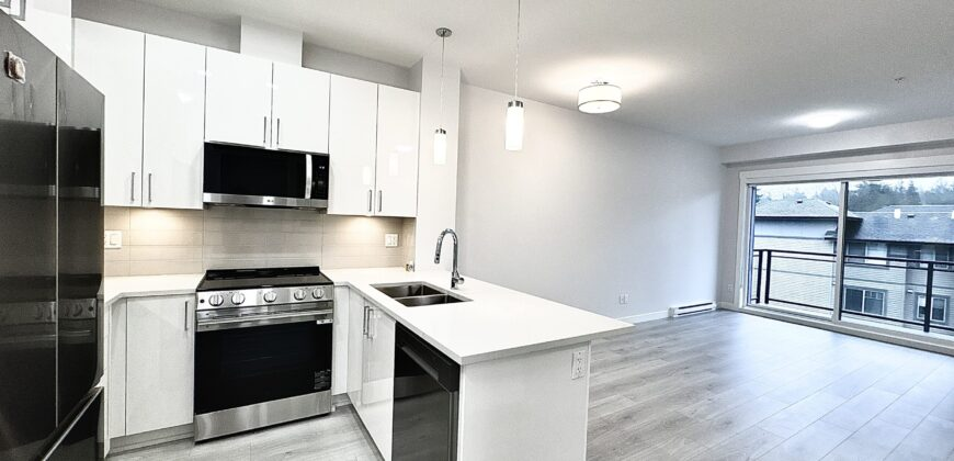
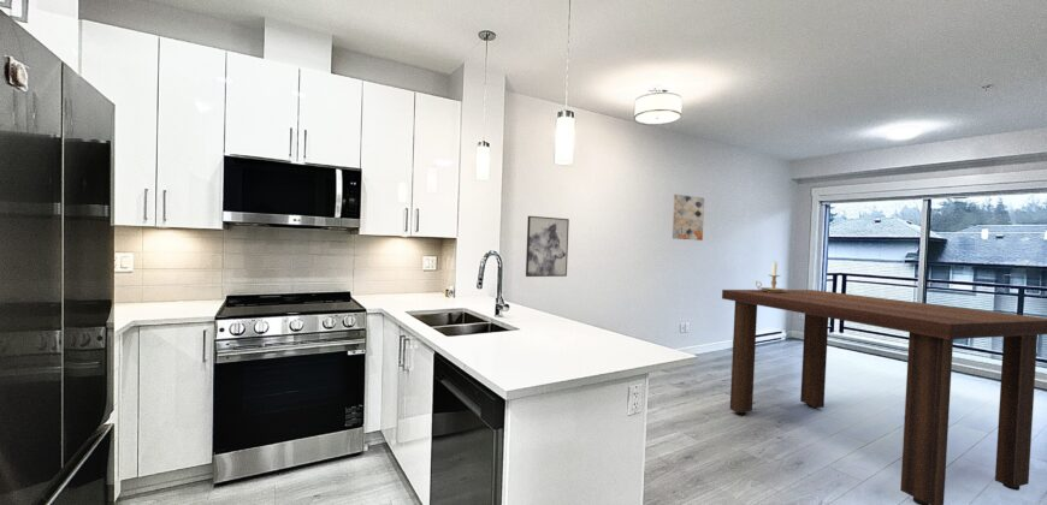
+ wall art [525,215,570,278]
+ wall art [672,194,705,242]
+ candle holder [755,262,787,292]
+ dining table [721,289,1047,505]
